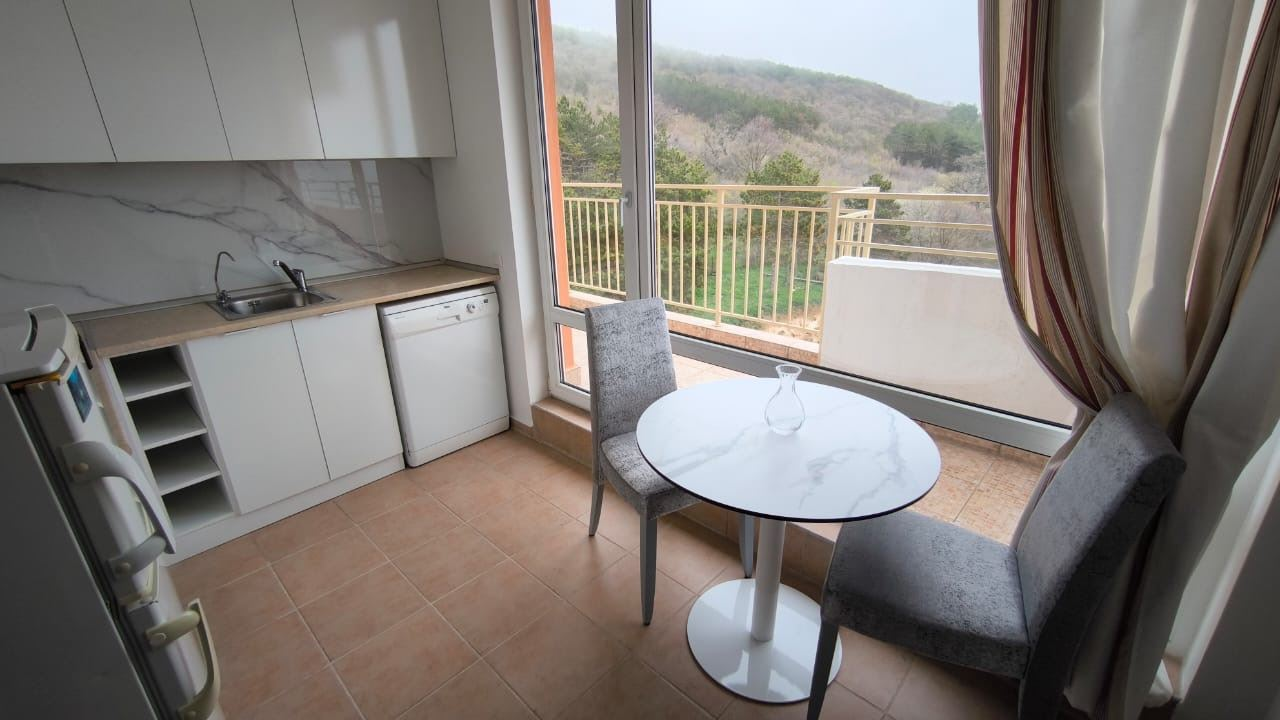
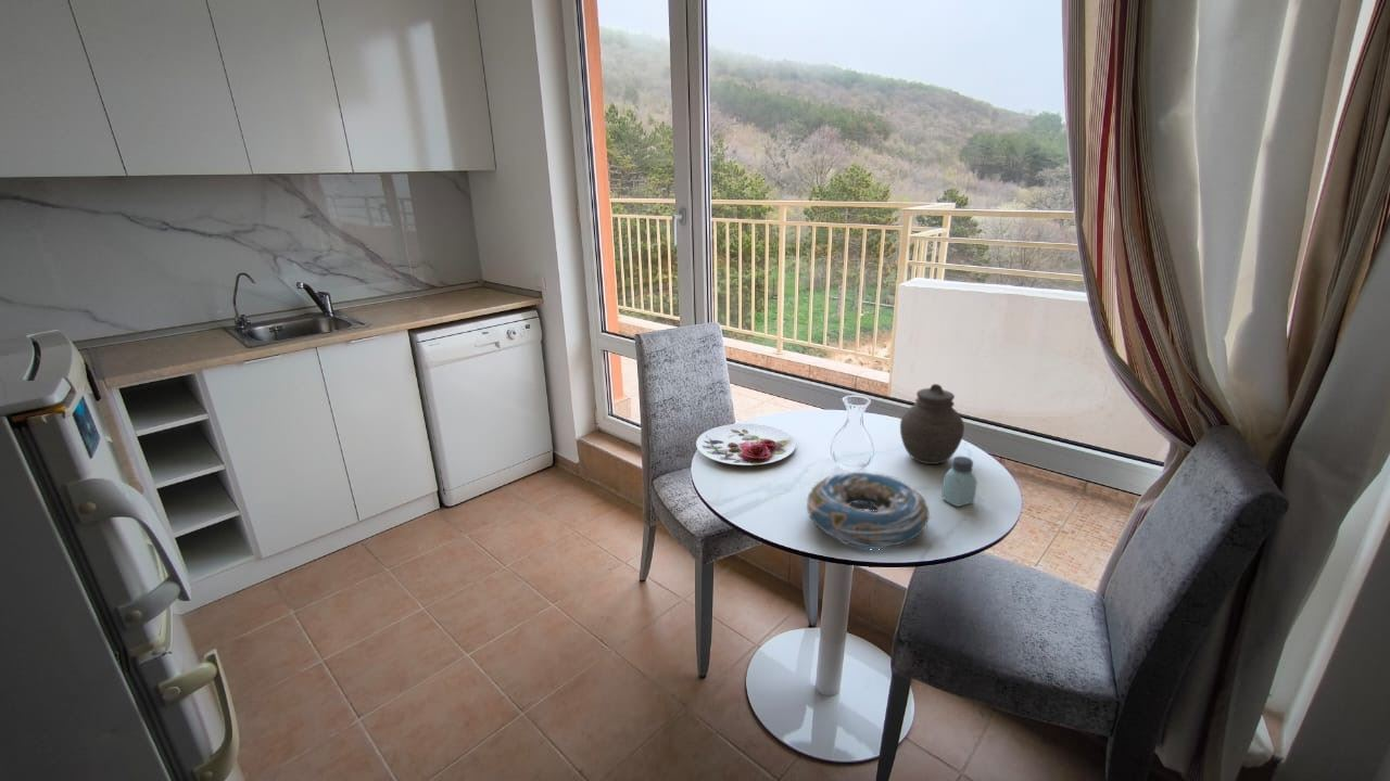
+ saltshaker [940,456,978,508]
+ jar [899,383,965,465]
+ decorative bowl [805,470,931,550]
+ plate [695,423,797,466]
